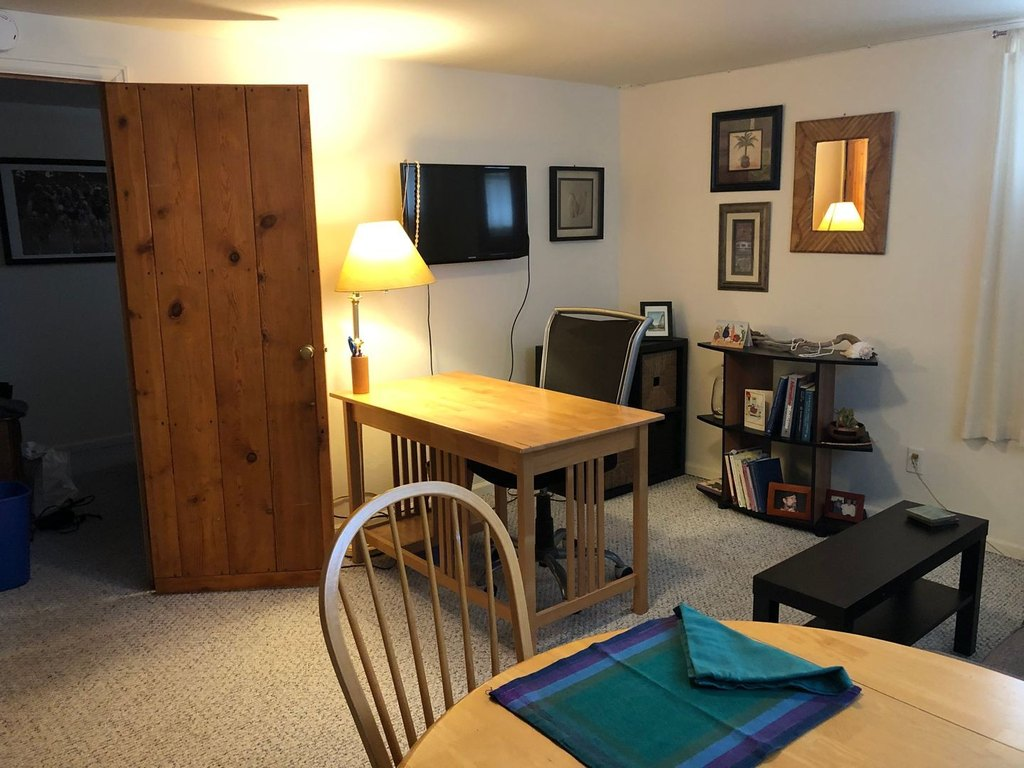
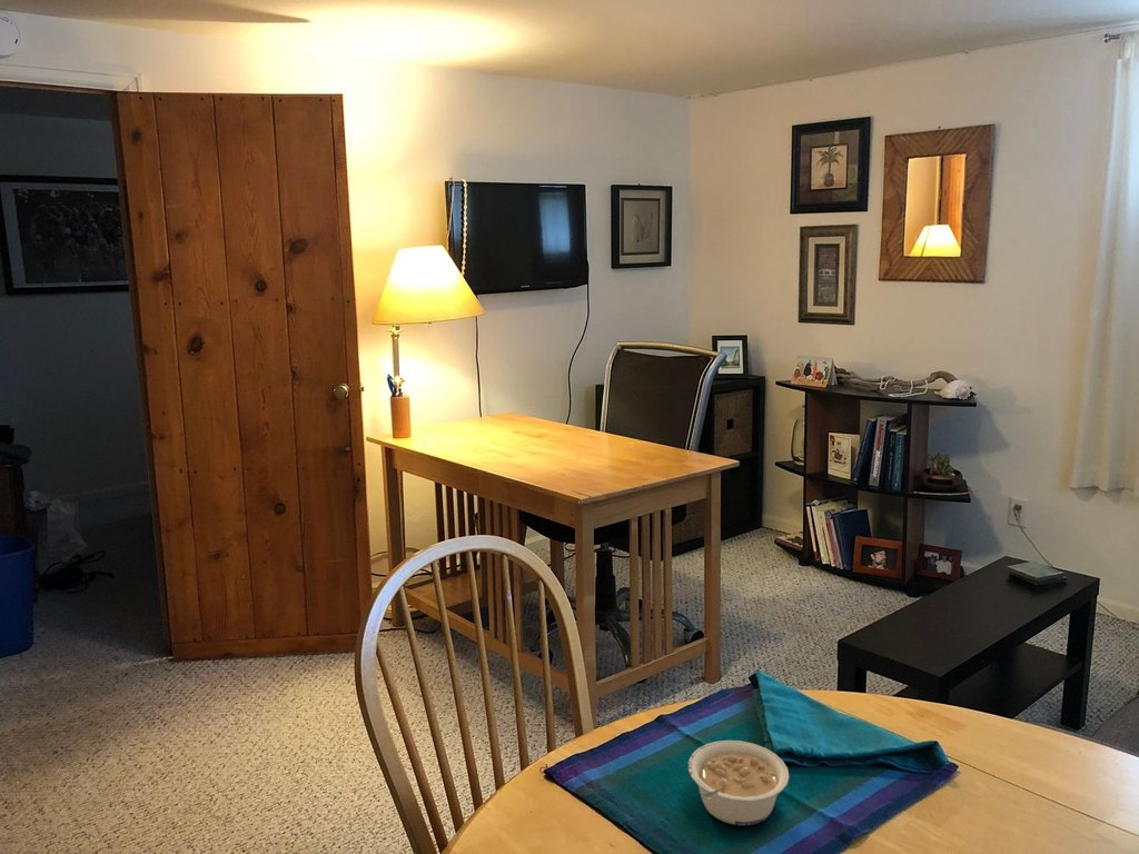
+ legume [687,739,790,826]
